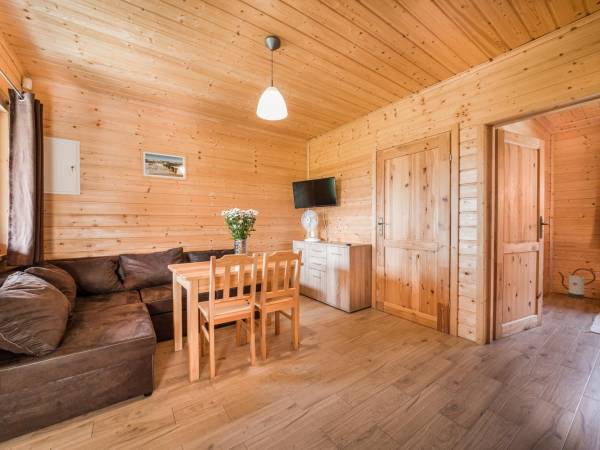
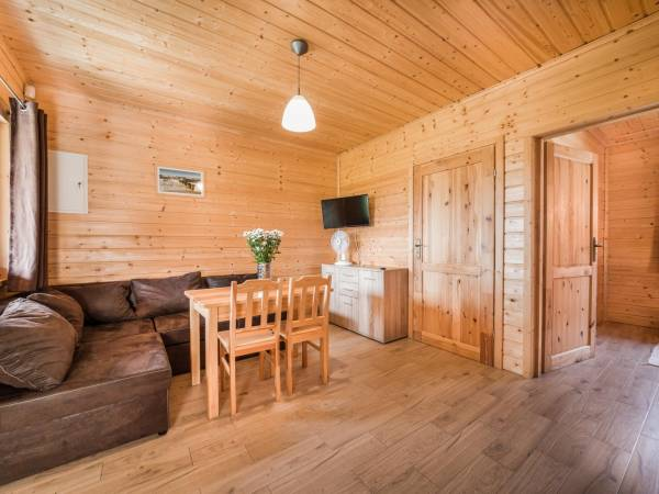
- watering can [557,267,596,299]
